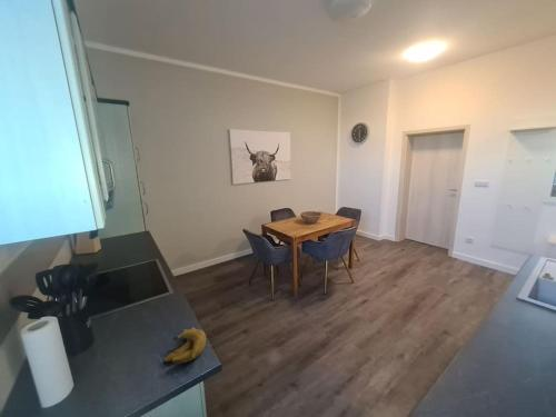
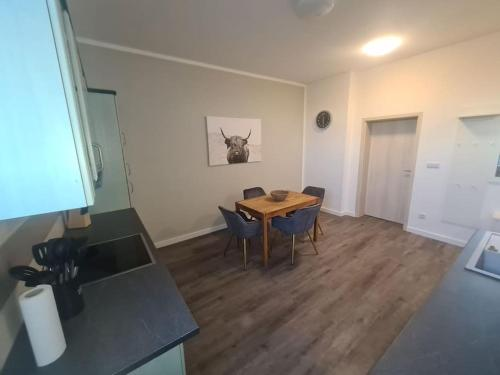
- banana [163,326,207,365]
